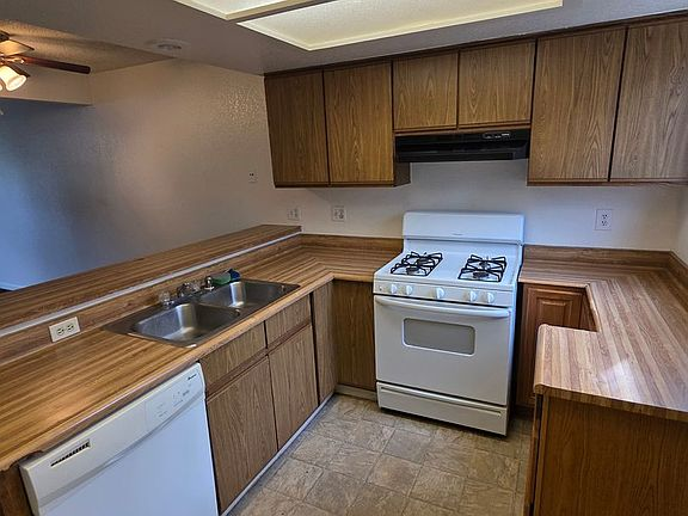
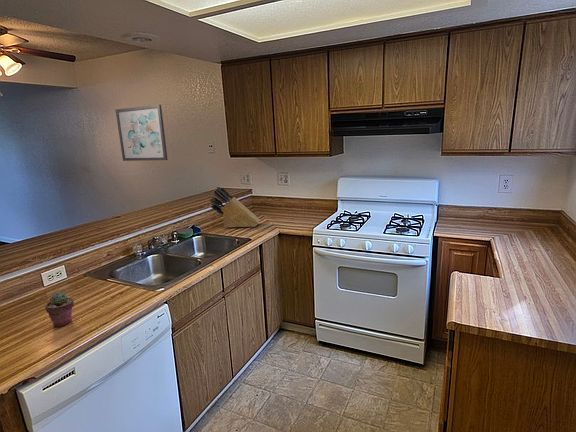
+ potted succulent [44,292,75,328]
+ wall art [115,104,169,162]
+ knife block [209,186,261,229]
